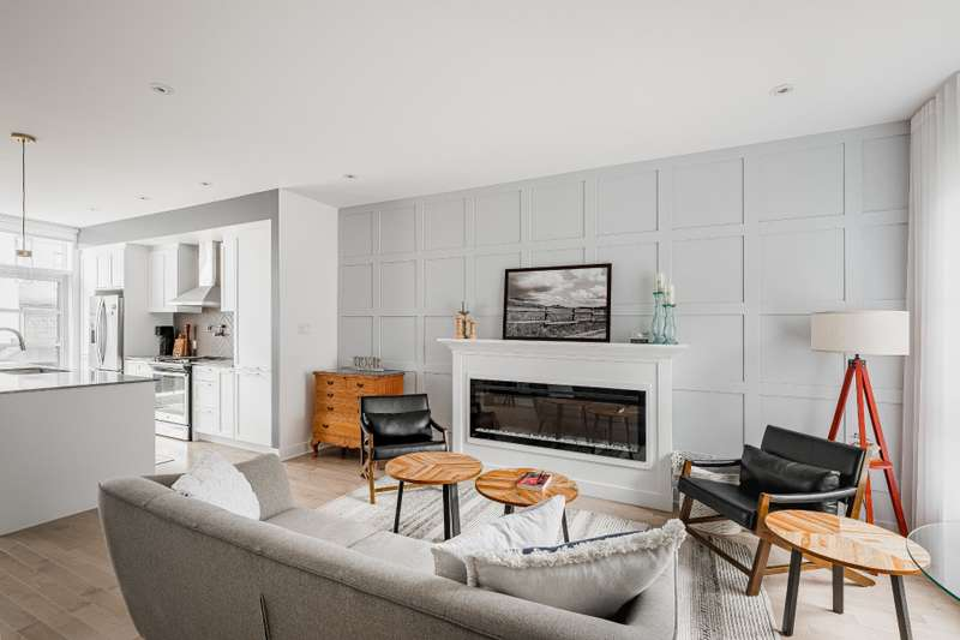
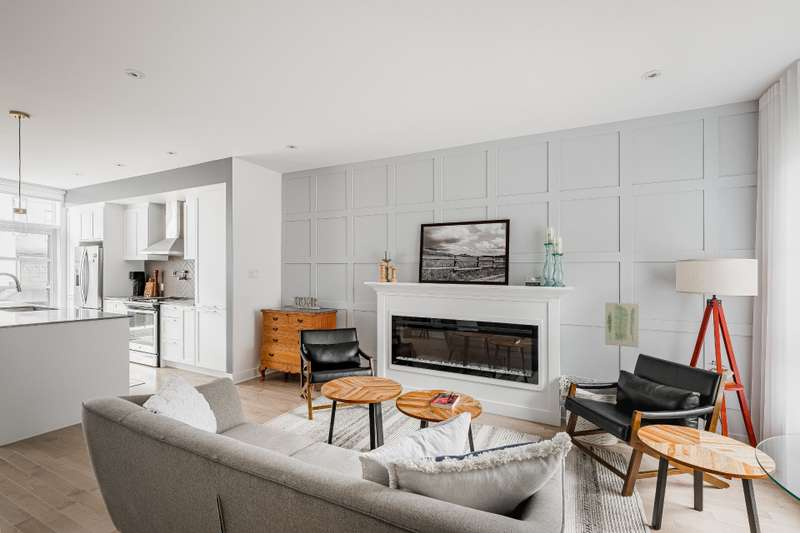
+ wall art [604,301,640,349]
